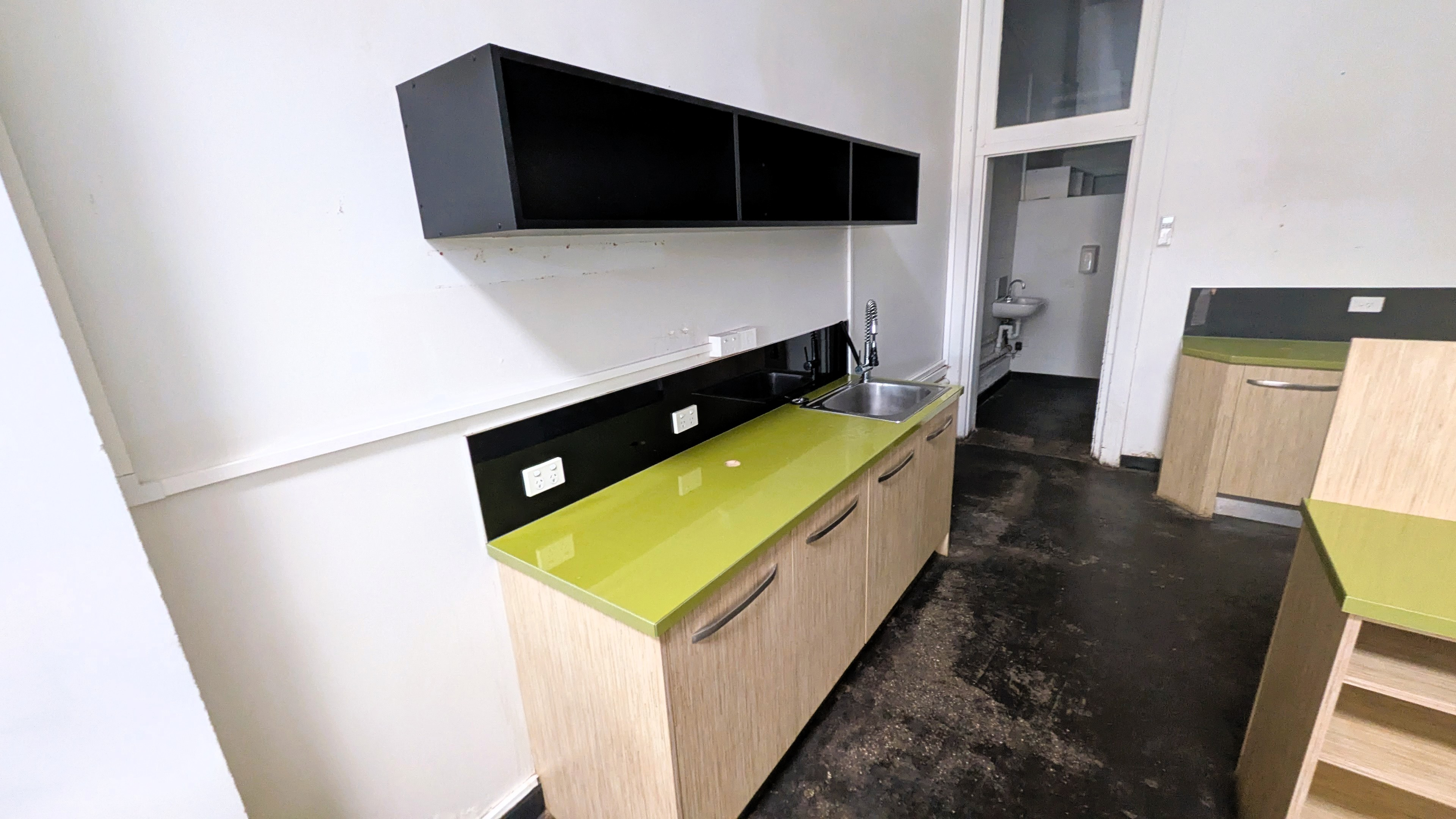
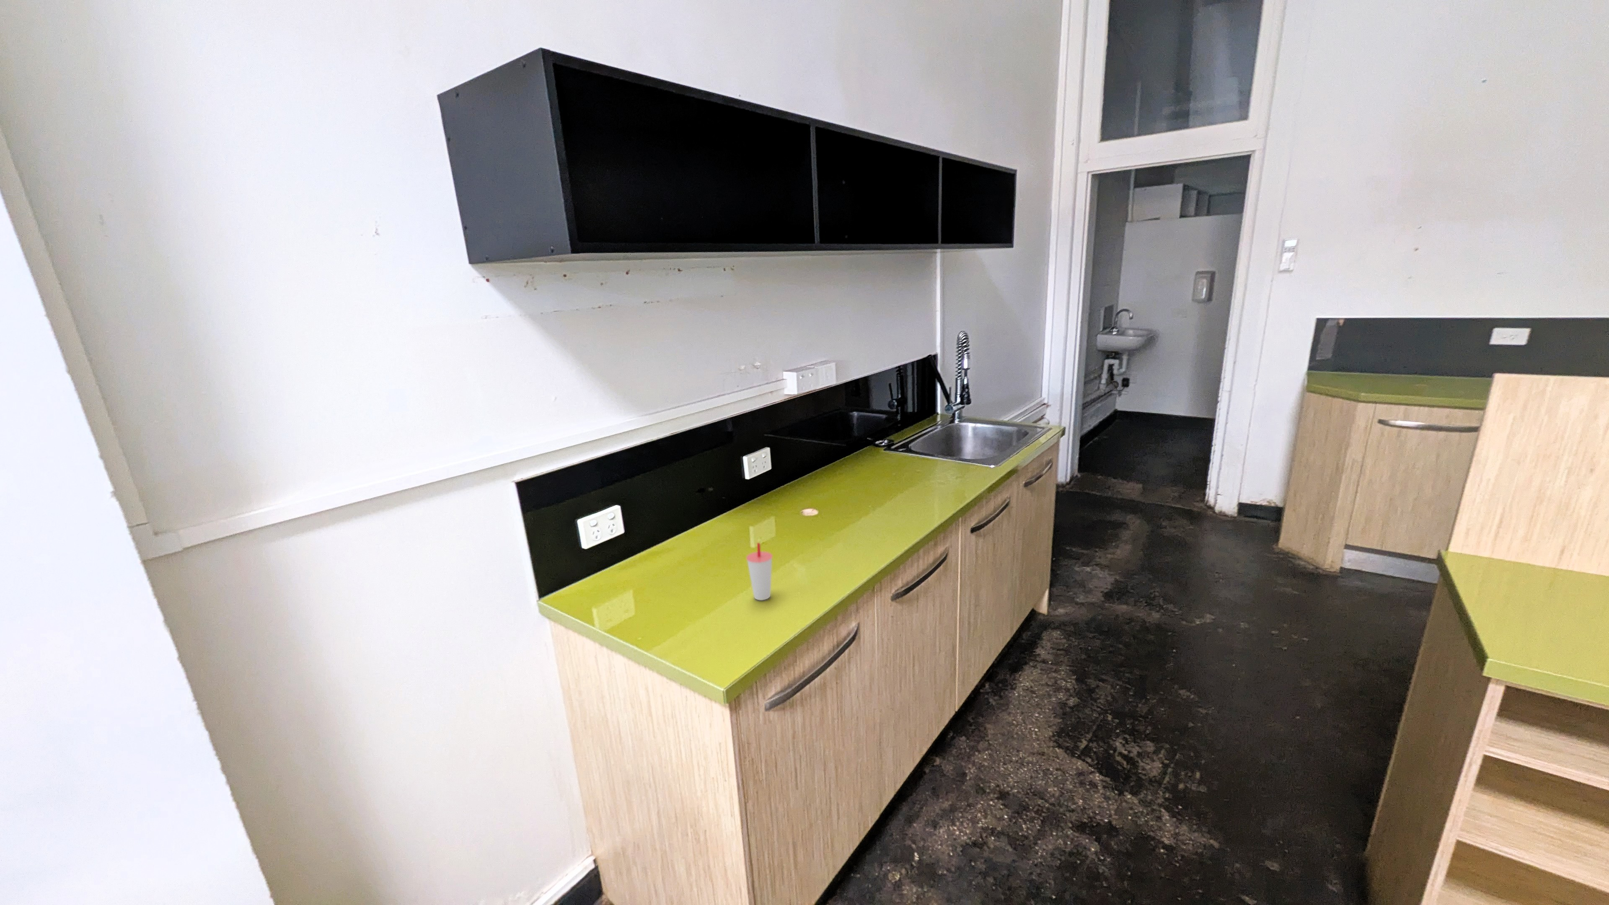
+ cup [746,543,774,600]
